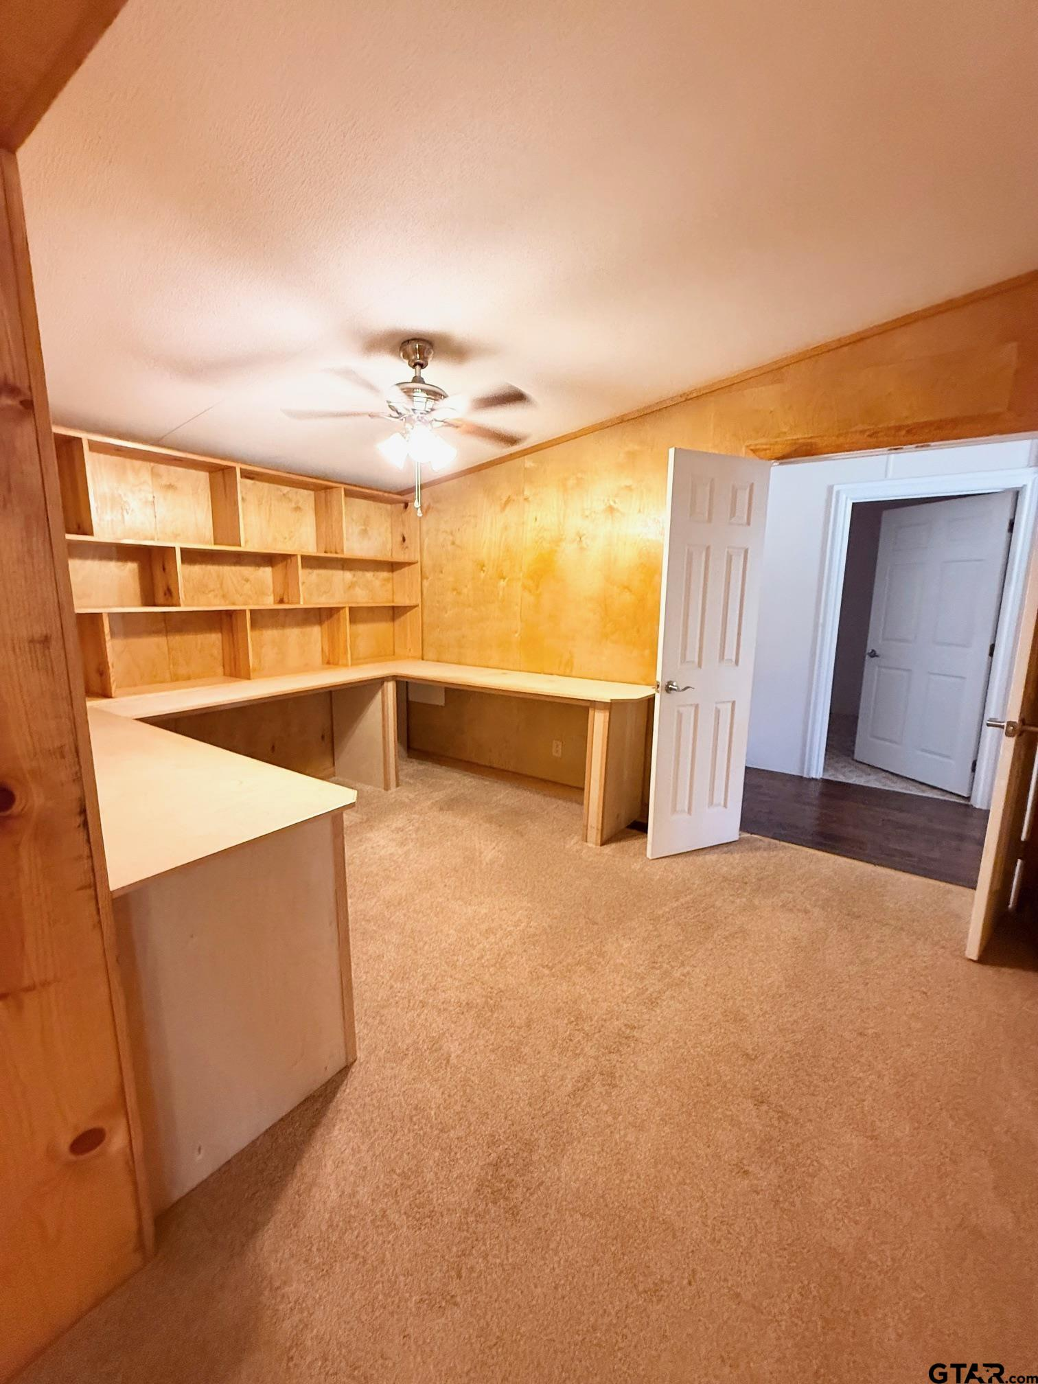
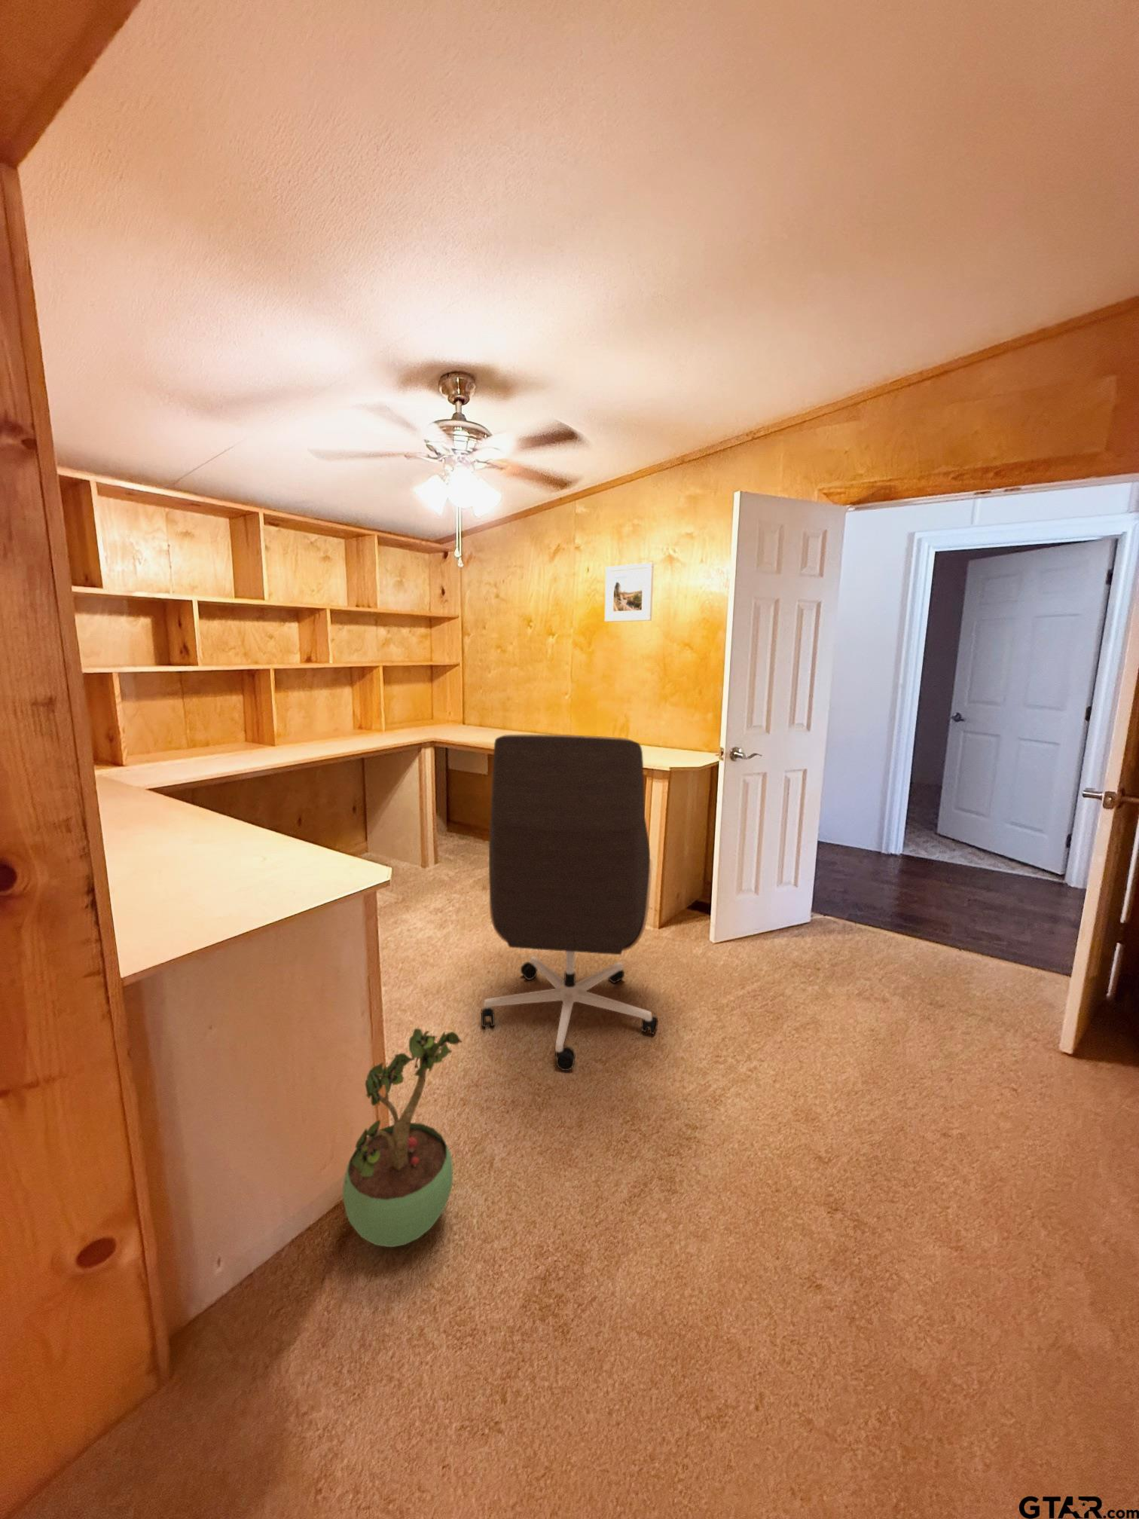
+ potted plant [342,1027,462,1247]
+ office chair [481,734,658,1072]
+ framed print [604,562,654,622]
